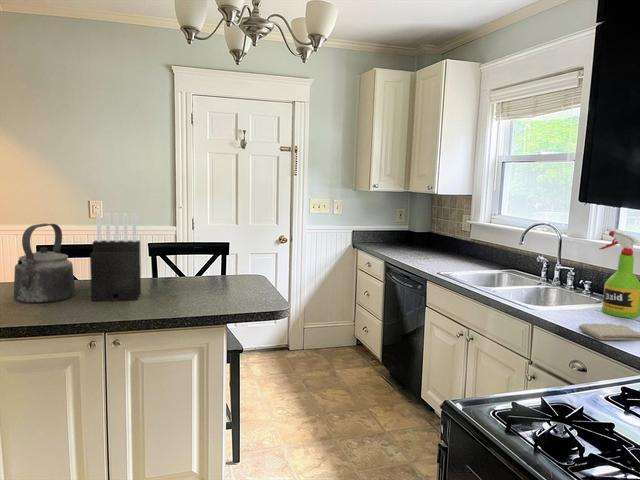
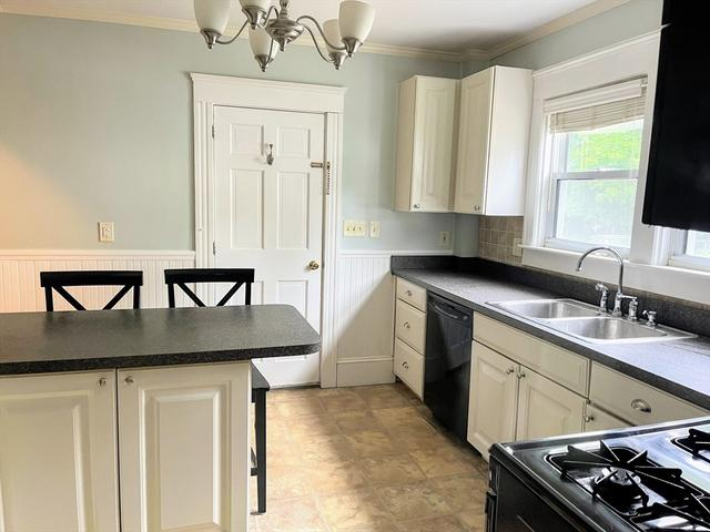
- knife block [89,212,142,303]
- kettle [13,223,76,304]
- washcloth [578,322,640,342]
- spray bottle [598,230,640,319]
